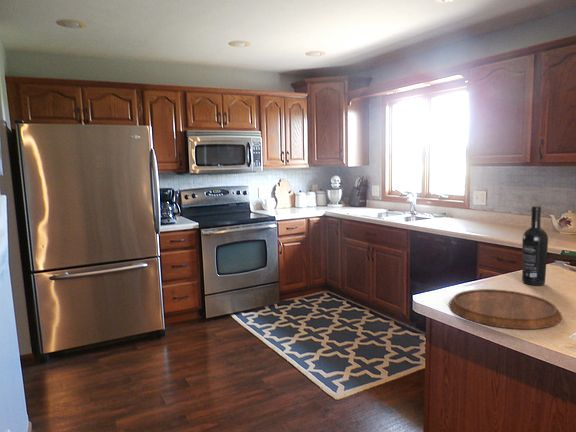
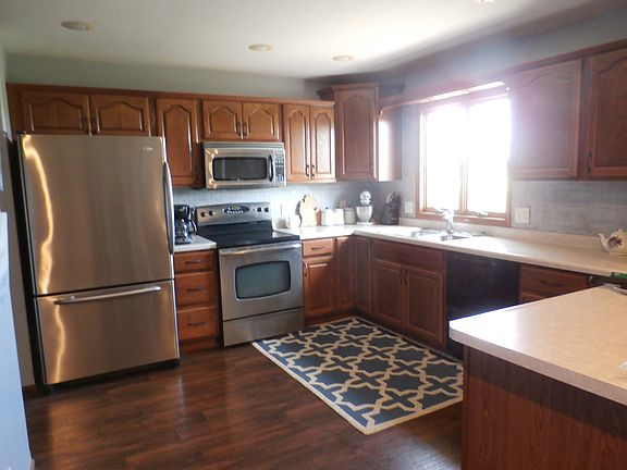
- wine bottle [521,205,549,286]
- cutting board [448,288,563,330]
